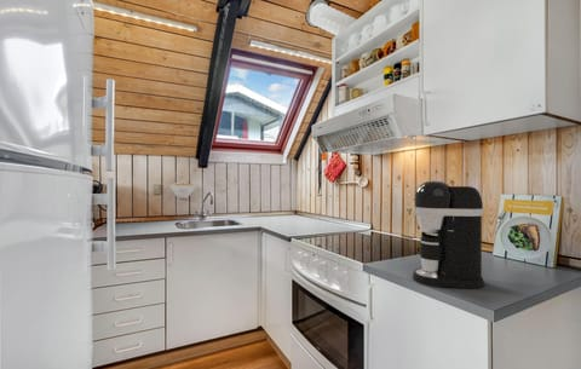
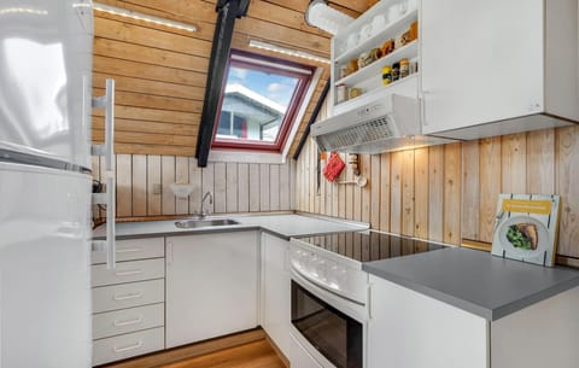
- coffee maker [412,180,485,290]
